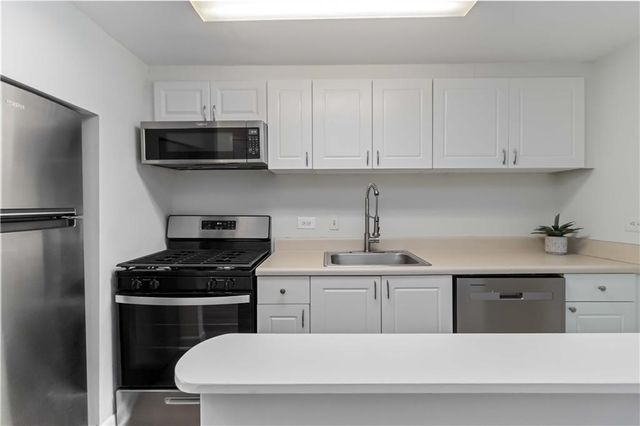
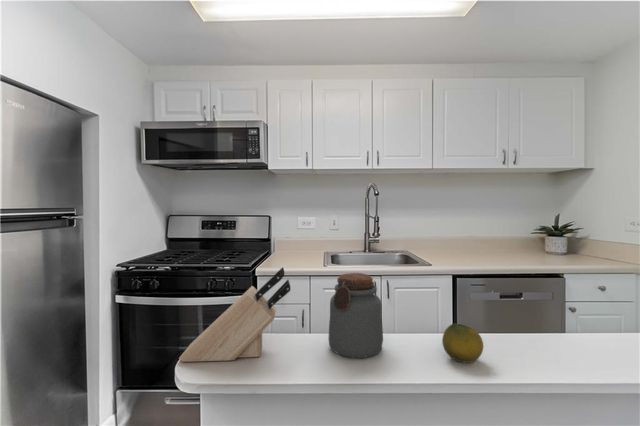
+ knife block [178,266,292,363]
+ fruit [441,322,485,364]
+ jar [328,272,384,359]
